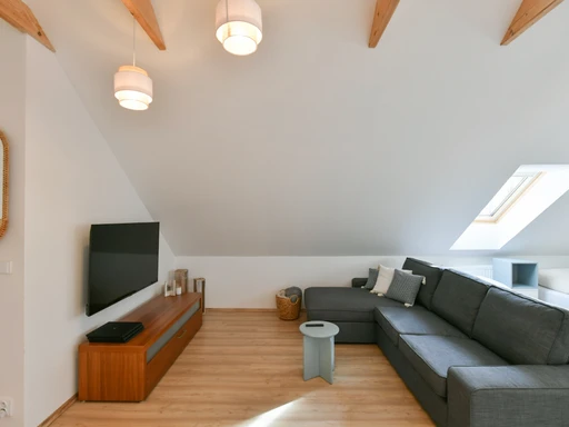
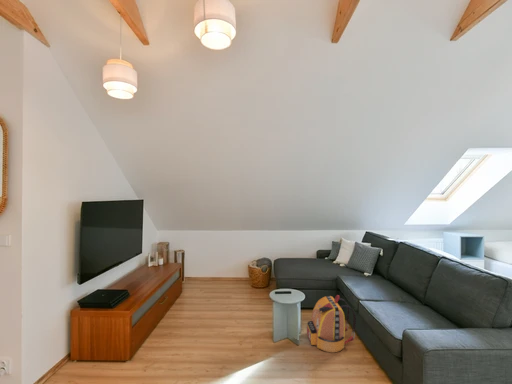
+ backpack [305,294,357,354]
